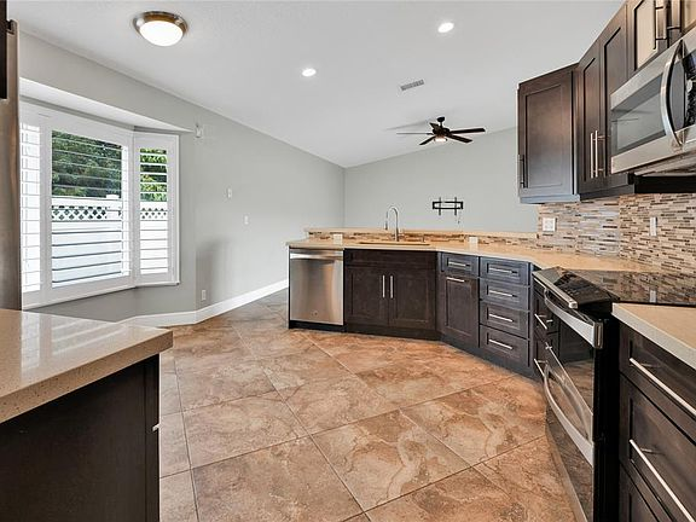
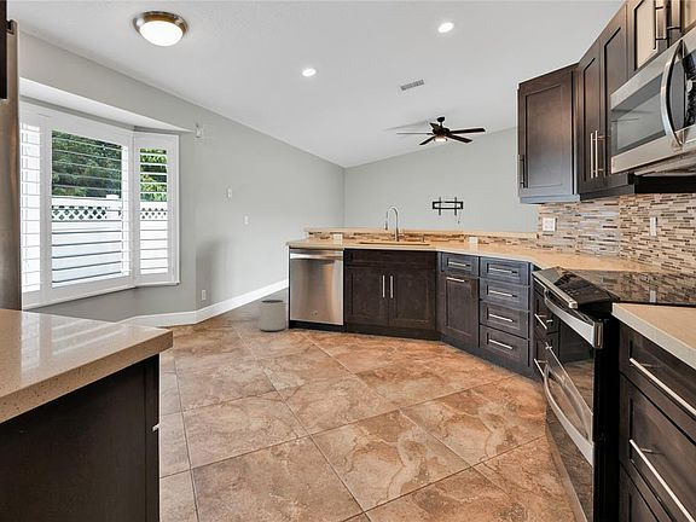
+ plant pot [259,298,286,332]
